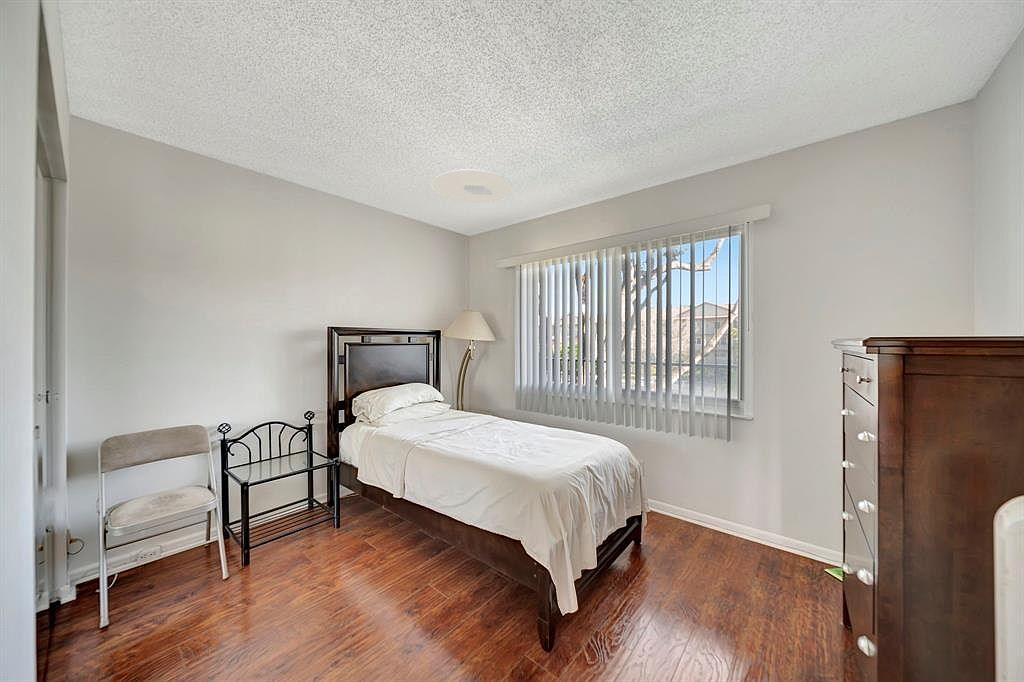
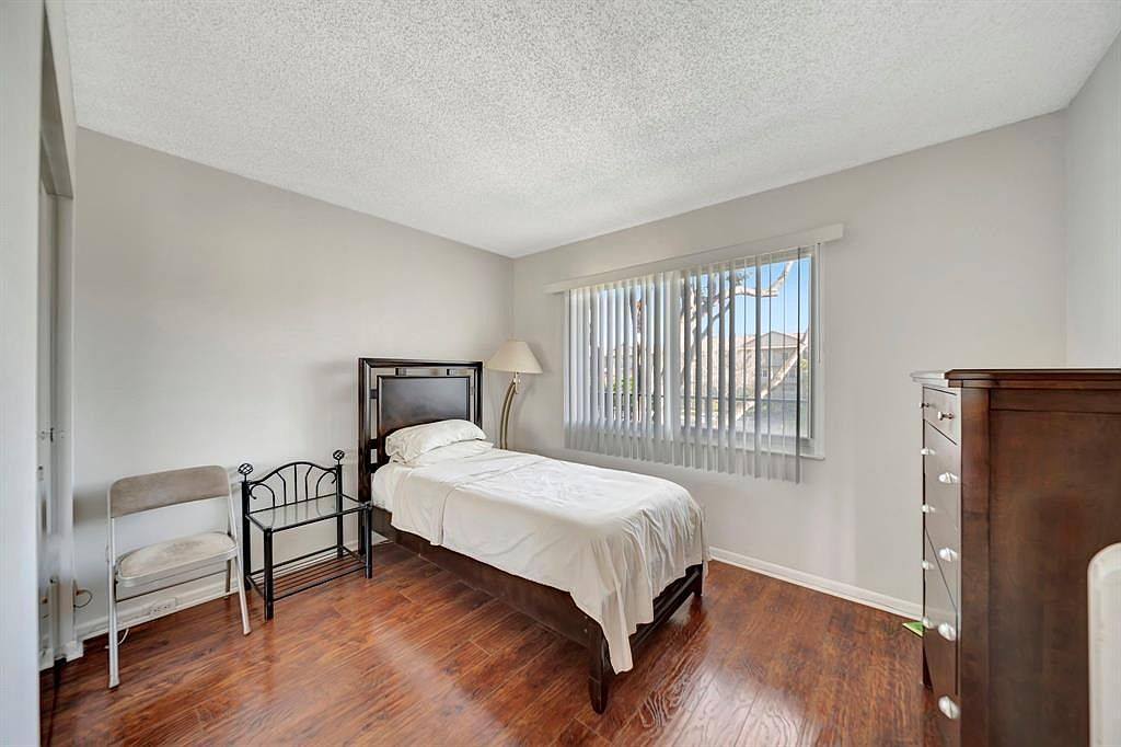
- ceiling light [431,168,513,204]
